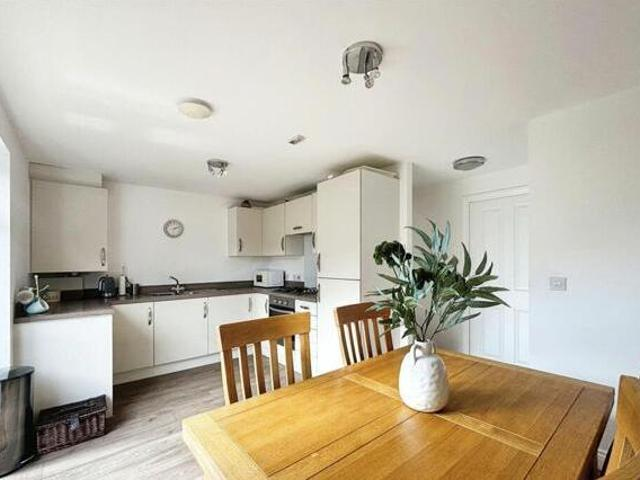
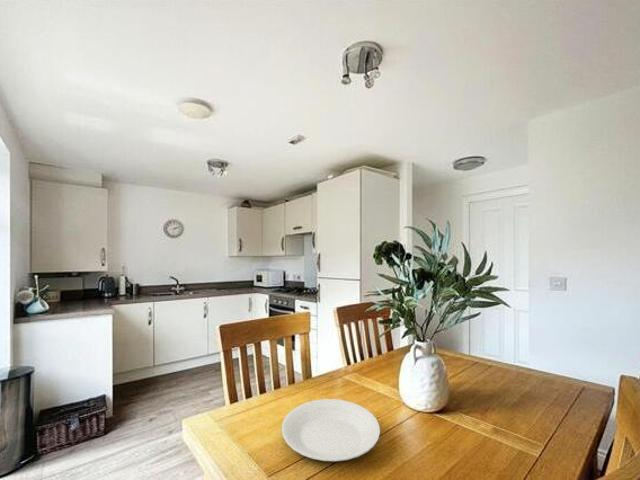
+ plate [281,398,381,462]
